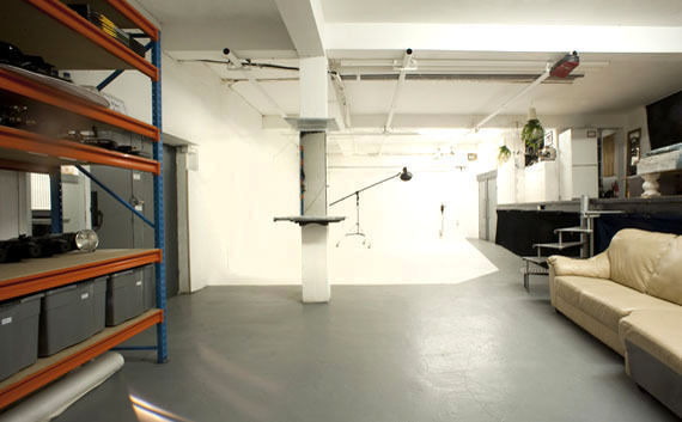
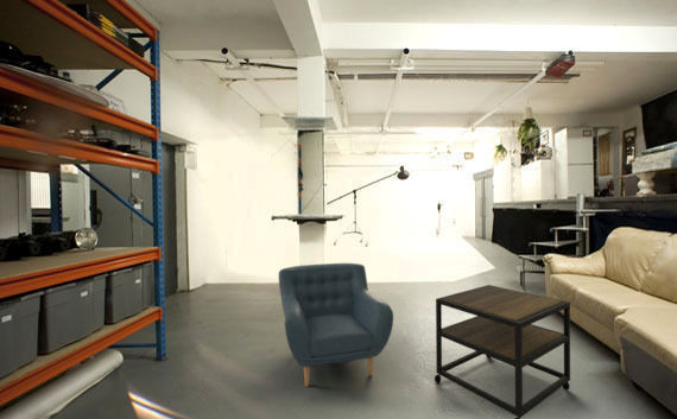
+ armchair [278,262,394,388]
+ side table [434,284,571,419]
